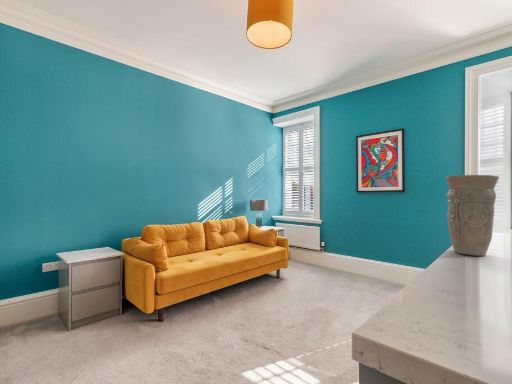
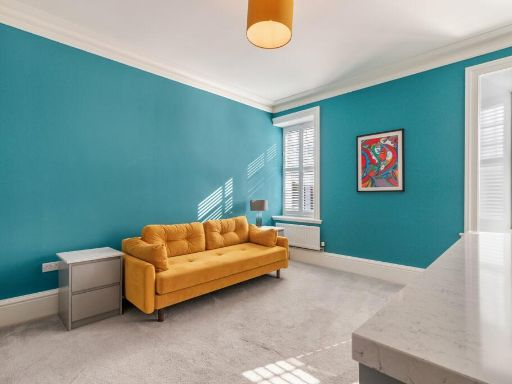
- vase [445,174,500,257]
